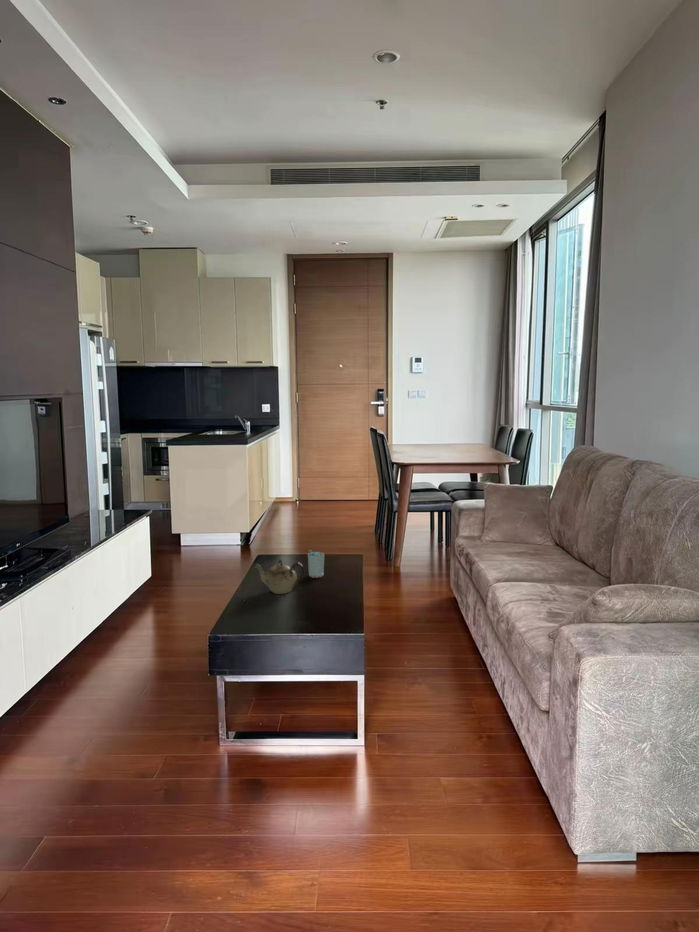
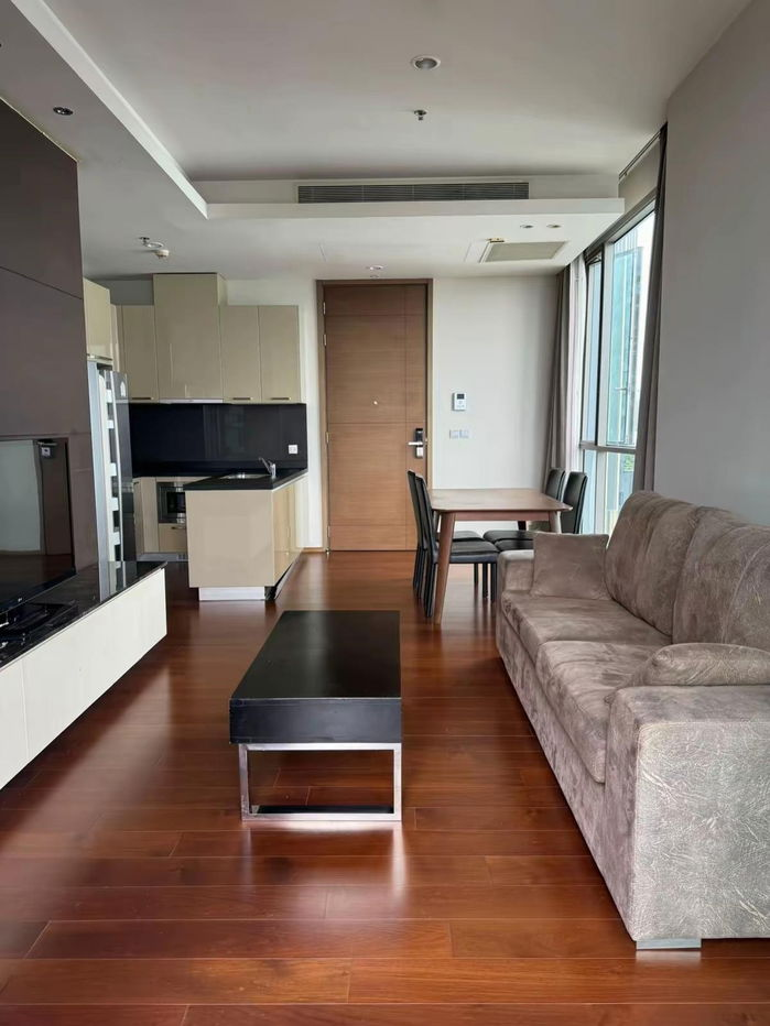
- cup [307,549,325,579]
- teapot [252,558,305,595]
